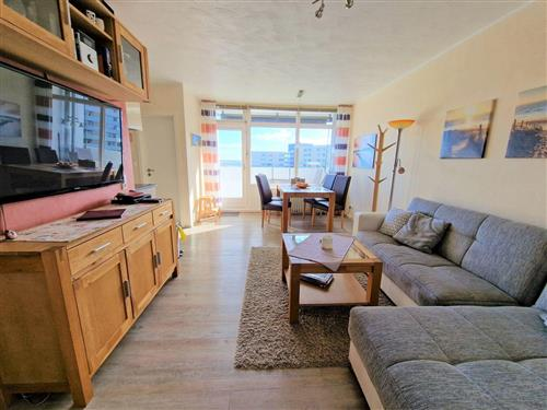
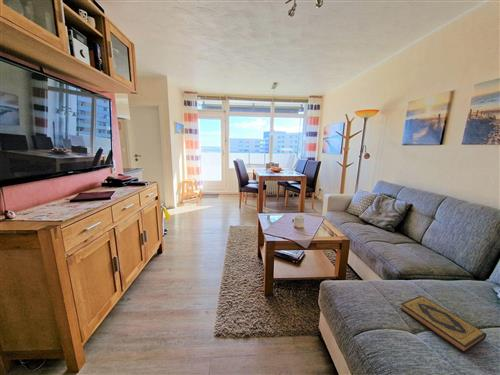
+ hardback book [399,295,488,354]
